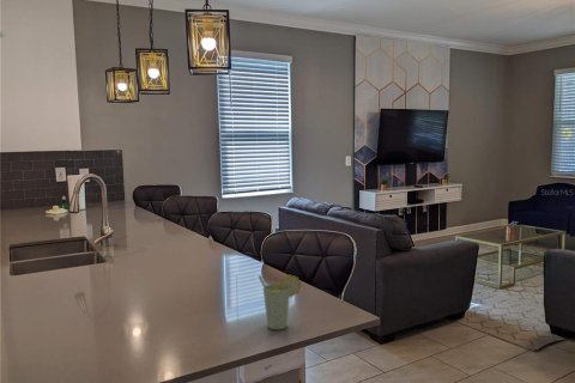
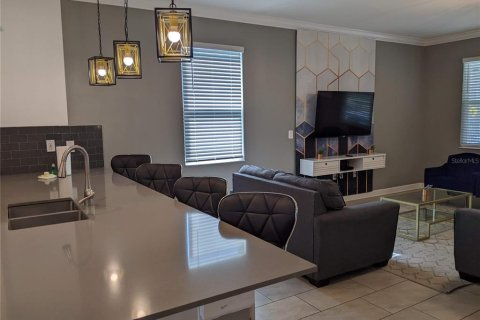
- cup [258,274,302,330]
